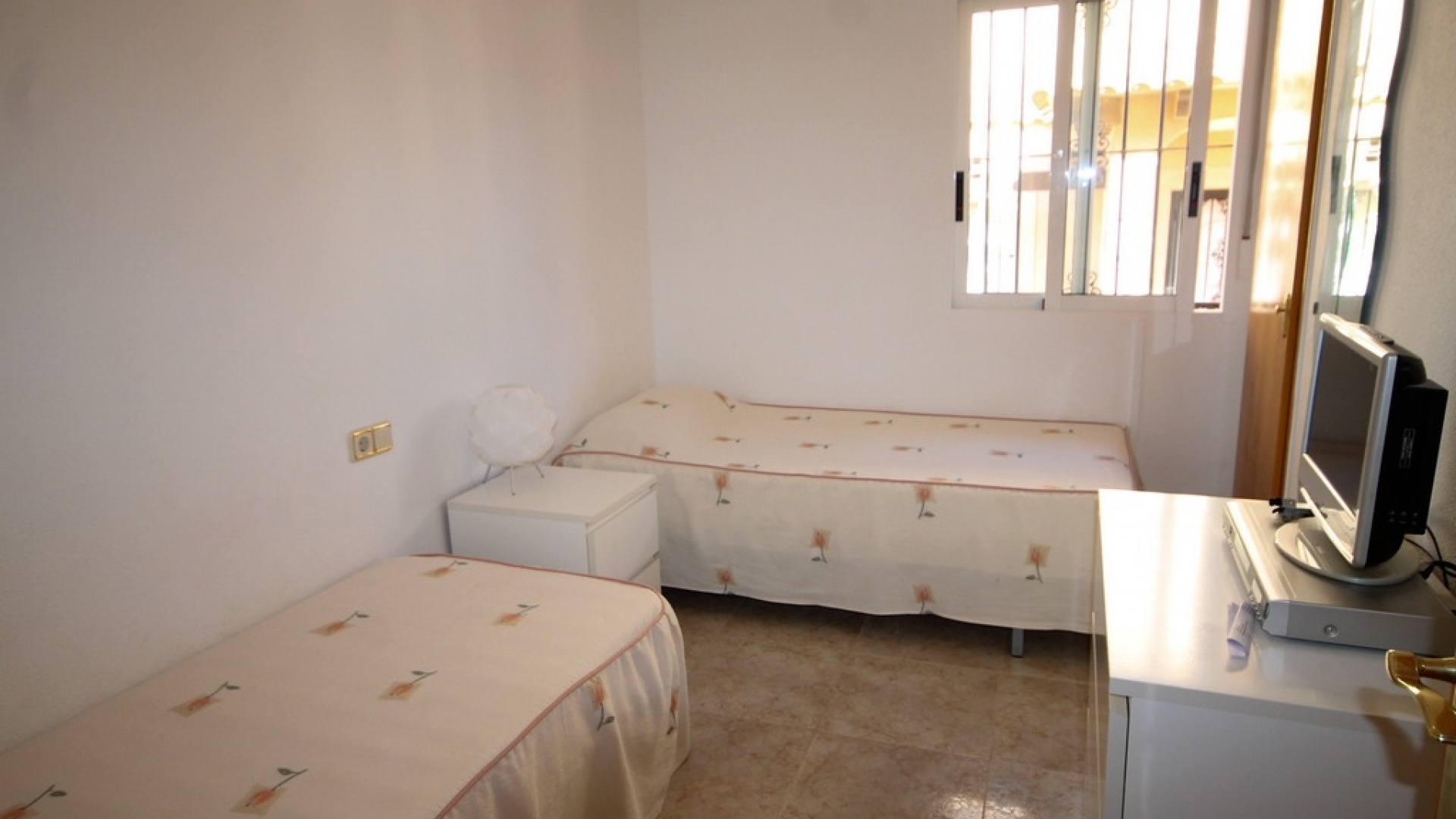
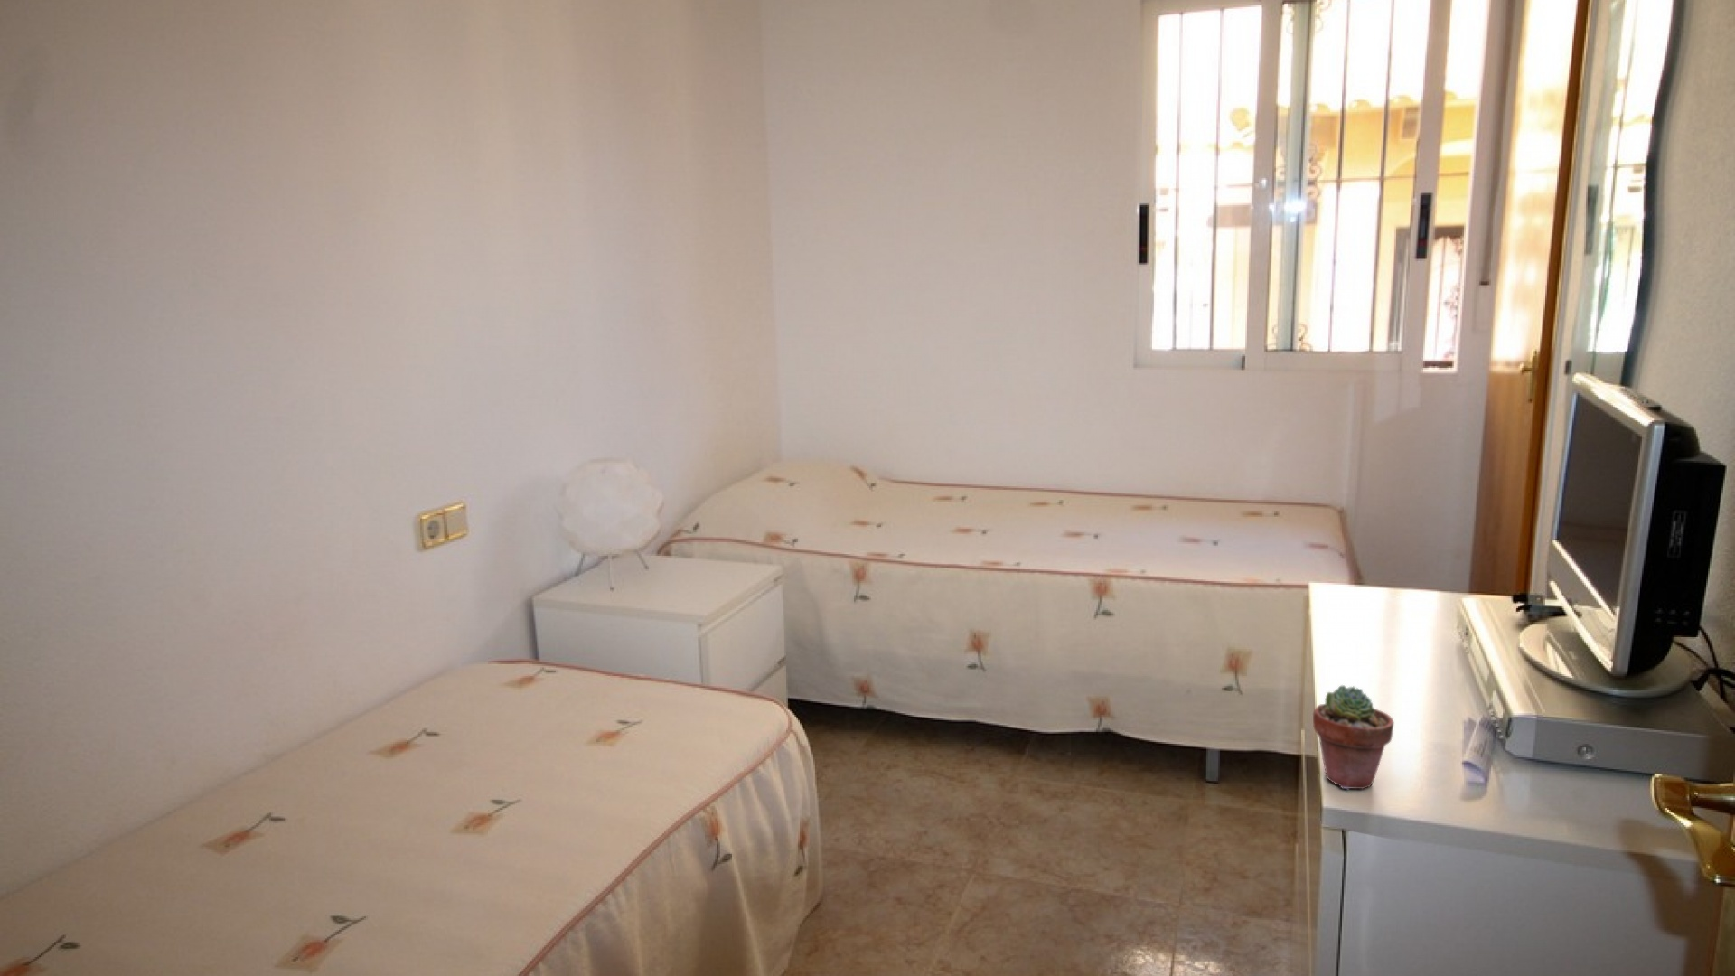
+ potted succulent [1312,684,1394,790]
